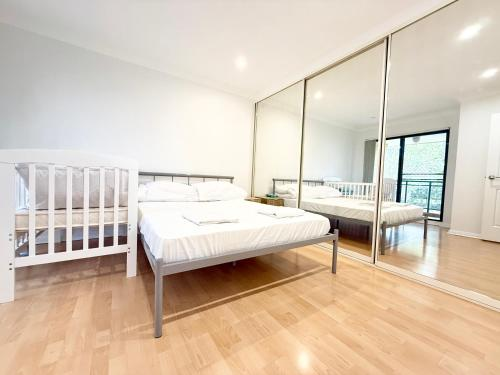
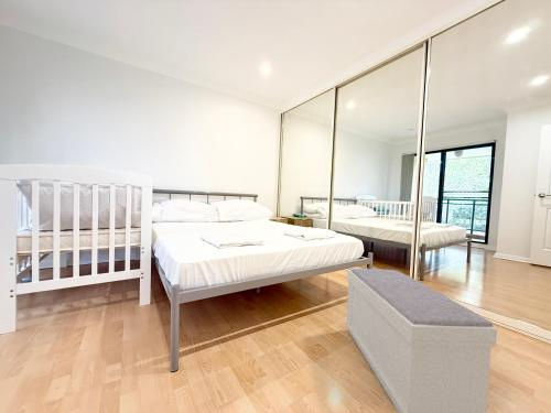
+ bench [344,268,498,413]
